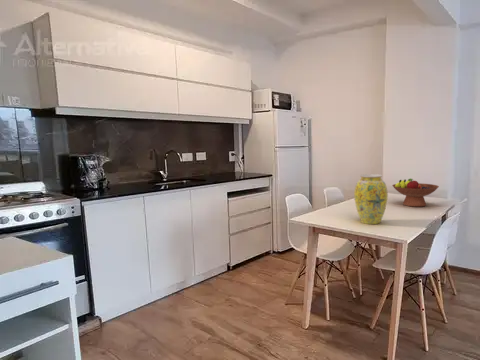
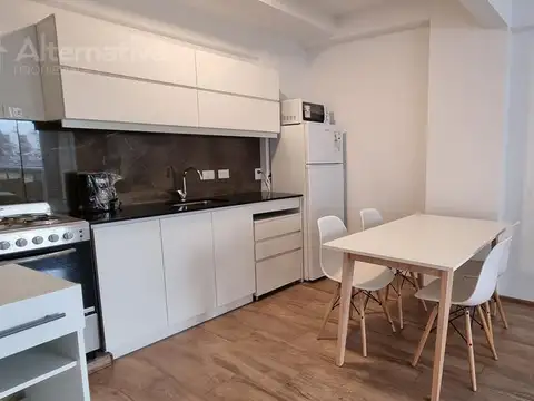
- fruit bowl [391,178,440,208]
- vase [353,173,389,225]
